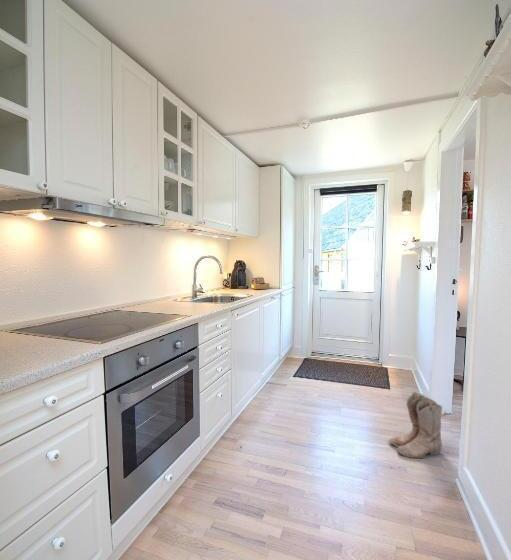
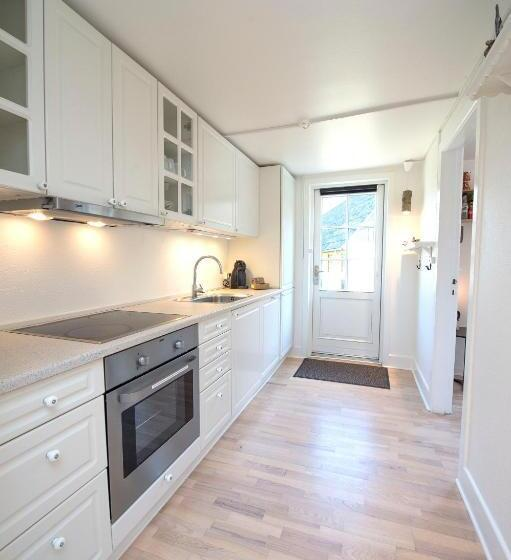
- boots [387,390,443,459]
